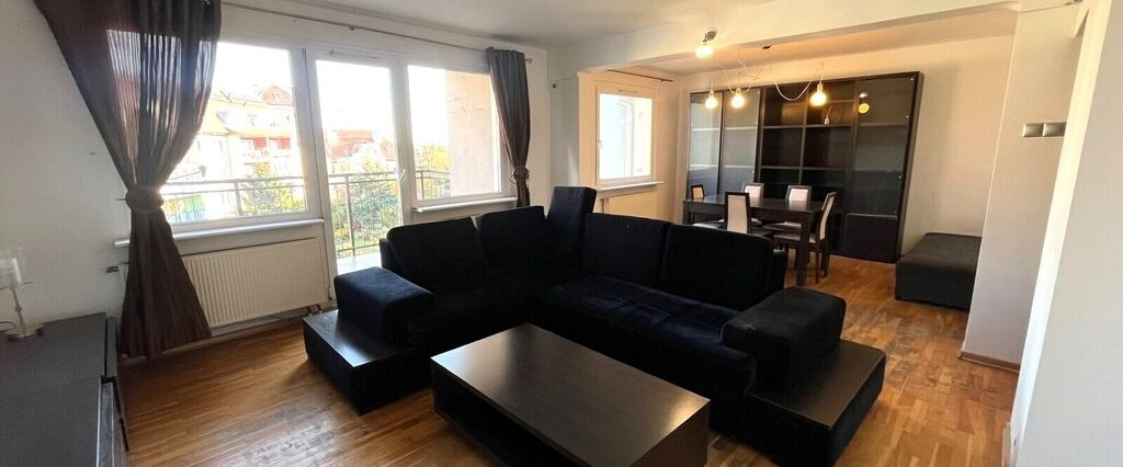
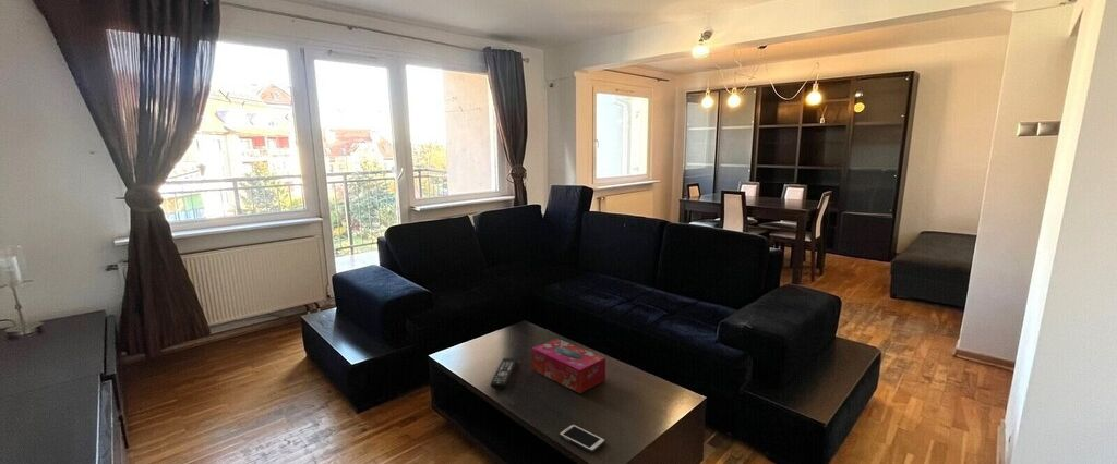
+ remote control [490,357,518,390]
+ cell phone [558,423,606,453]
+ tissue box [531,338,606,394]
